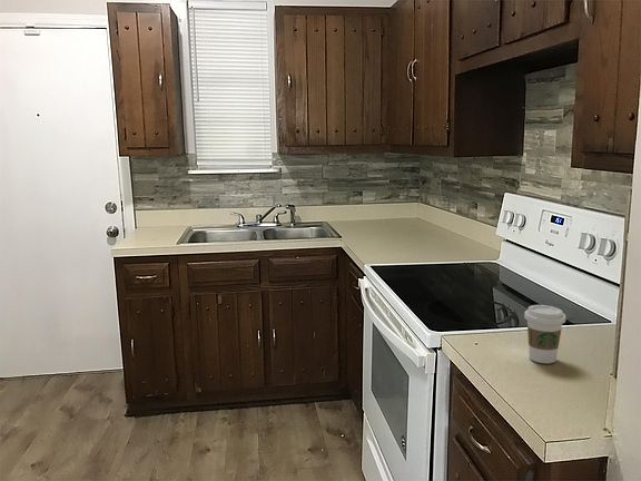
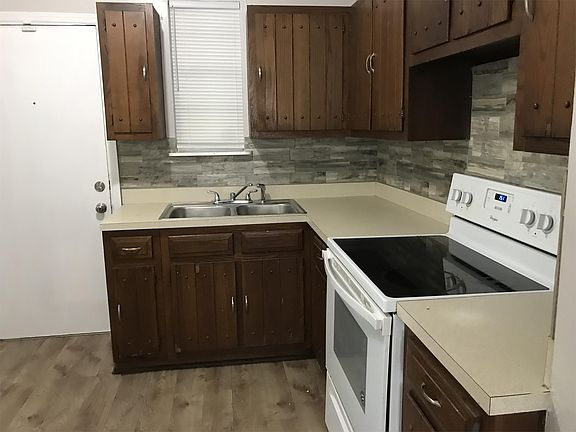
- coffee cup [523,304,566,364]
